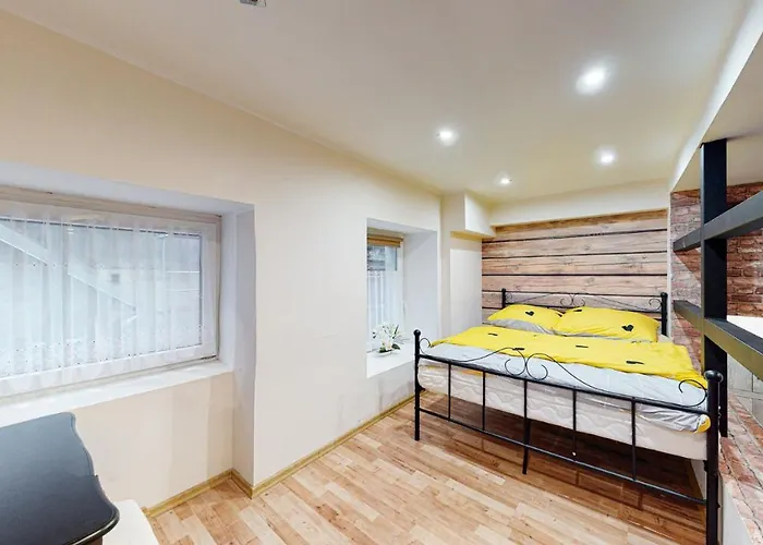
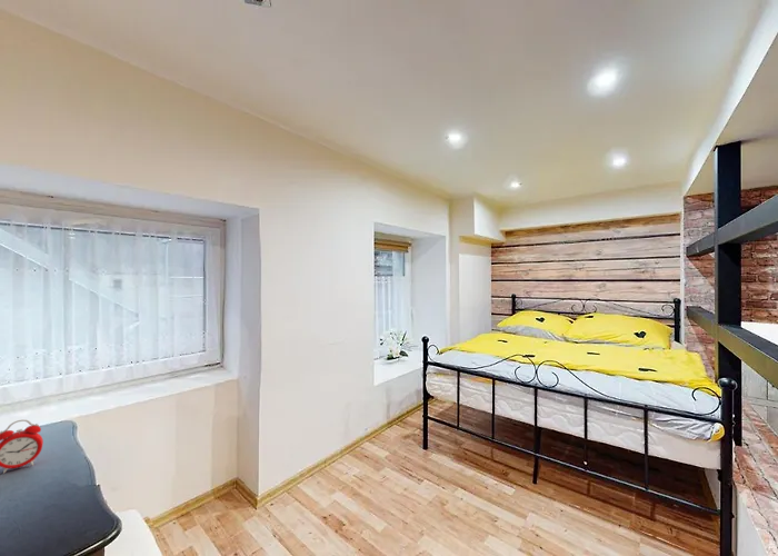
+ alarm clock [0,419,44,475]
